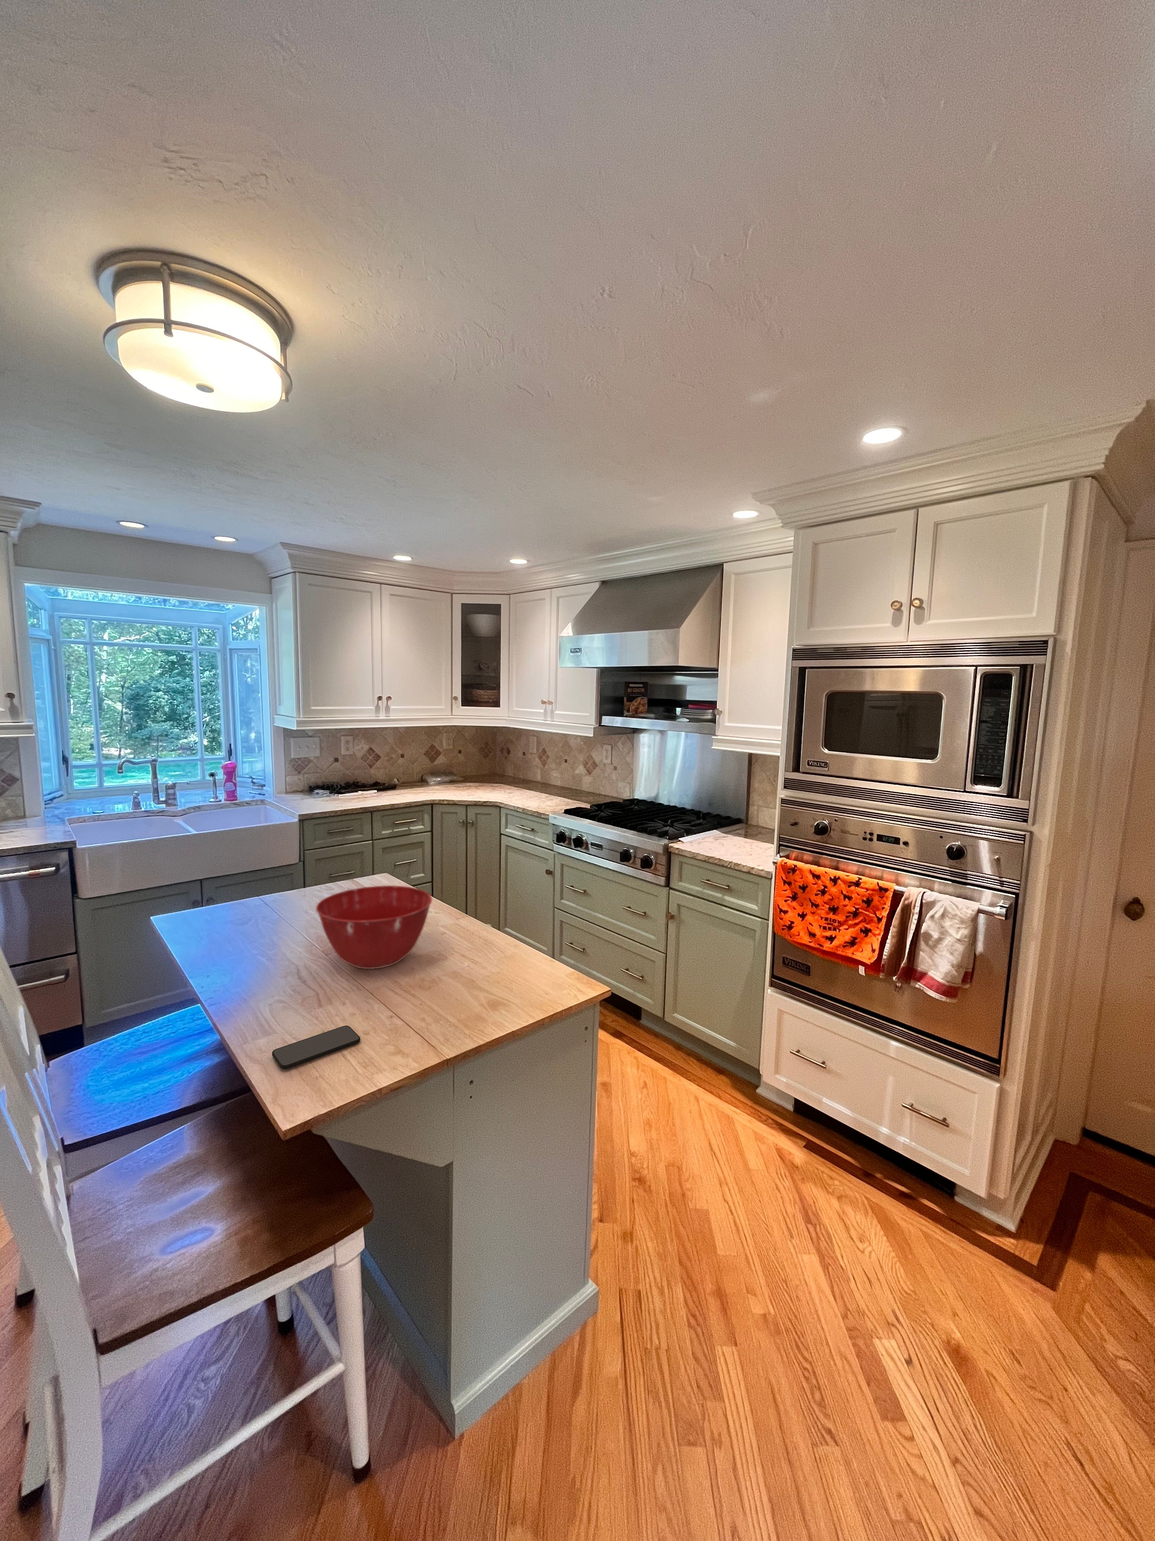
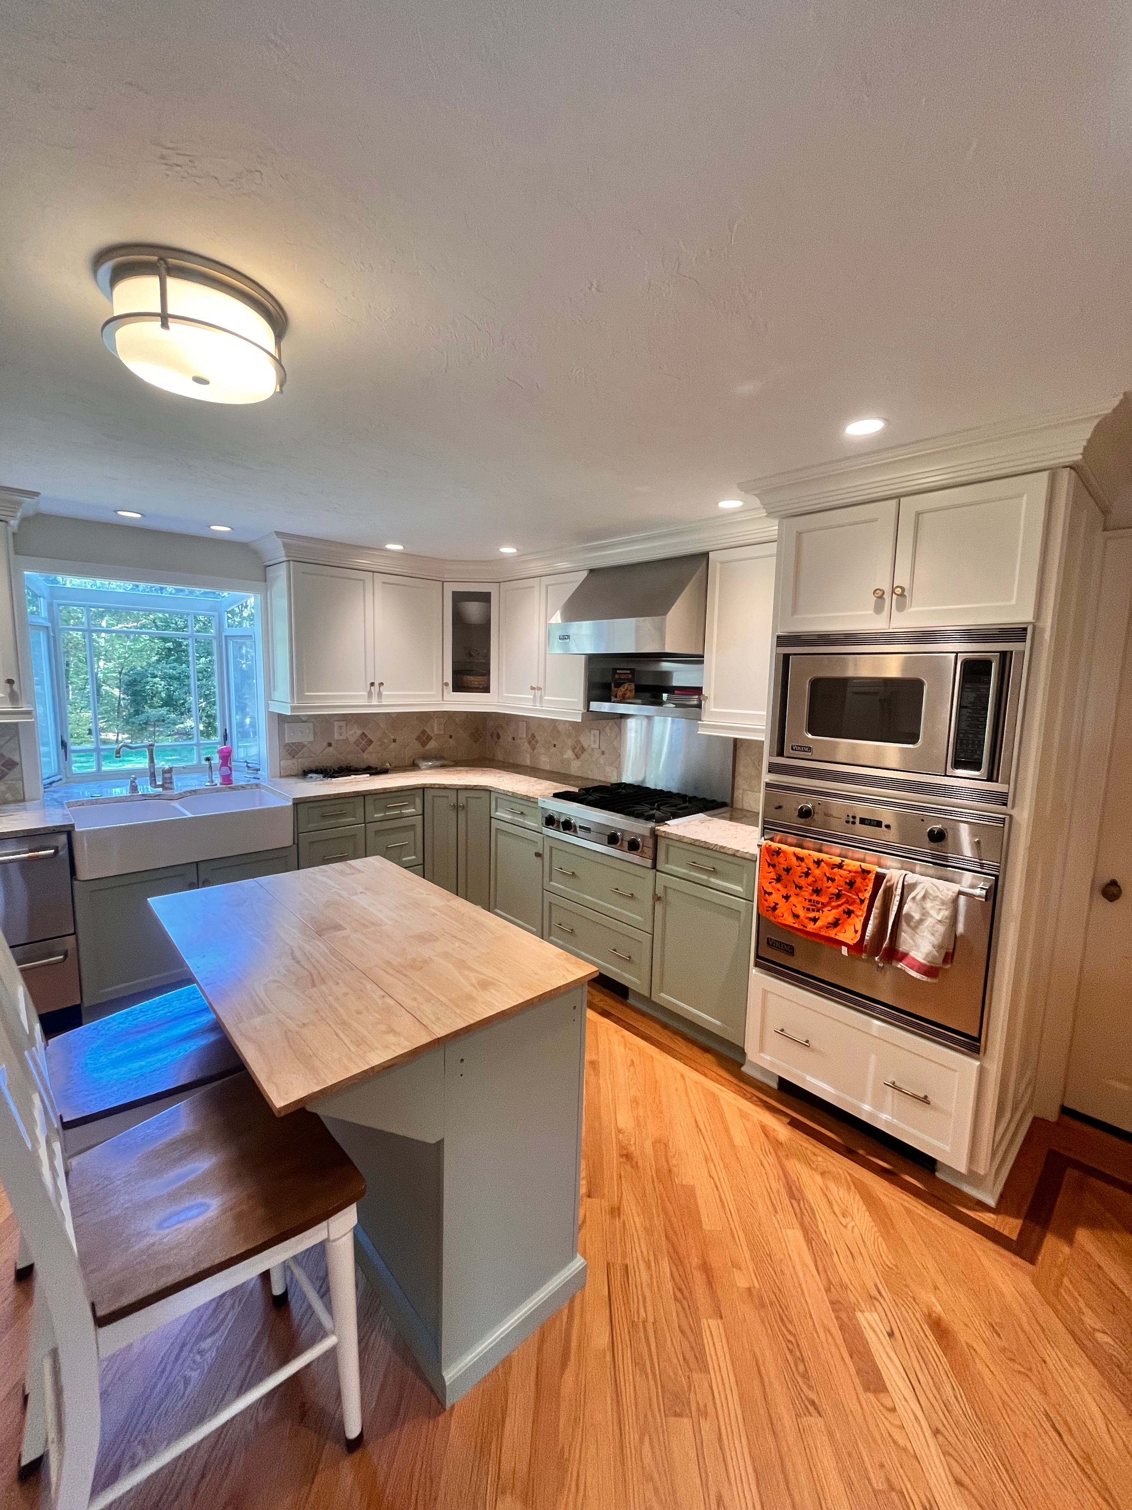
- mixing bowl [315,885,432,969]
- smartphone [272,1025,360,1069]
